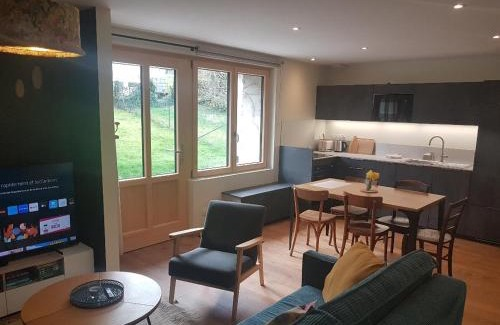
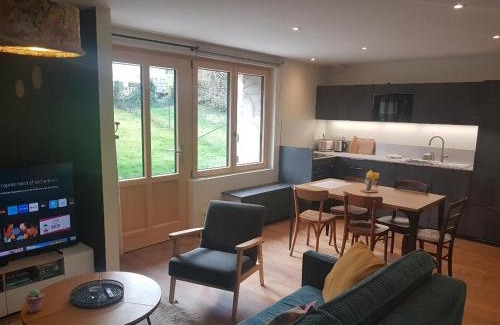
+ potted succulent [24,288,45,314]
